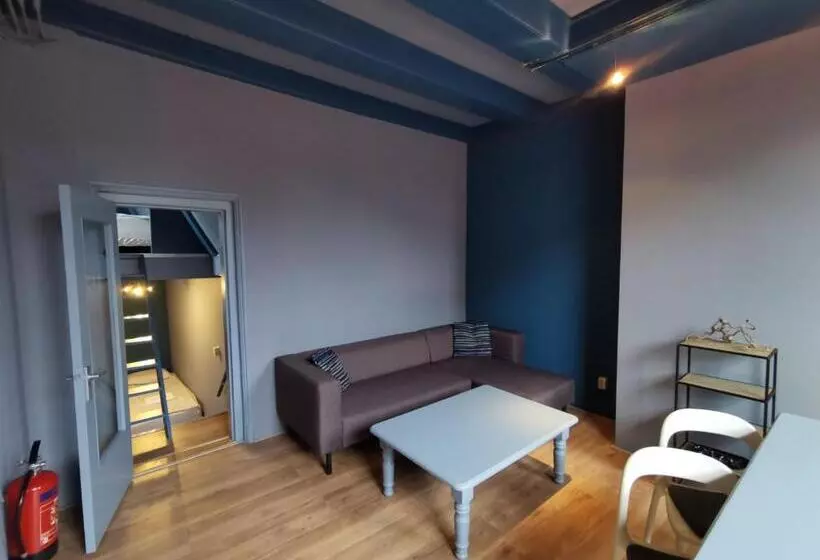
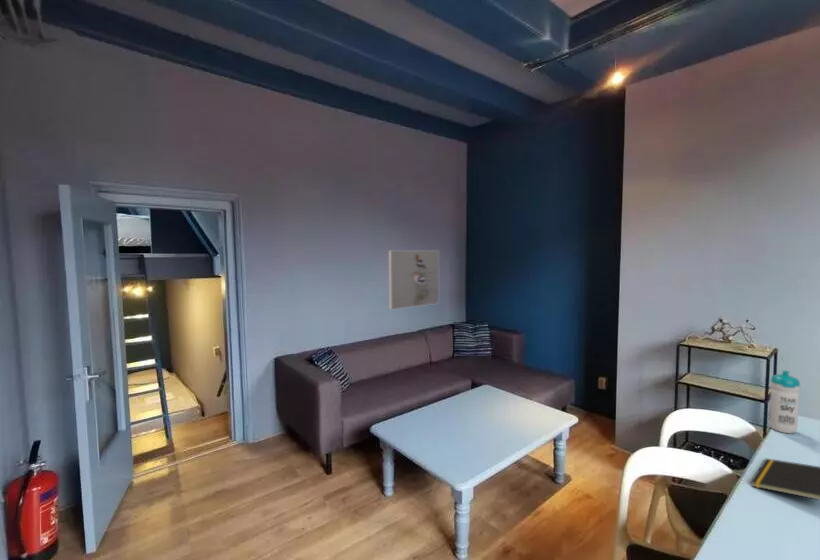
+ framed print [388,249,440,311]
+ notepad [749,457,820,501]
+ water bottle [768,369,801,434]
